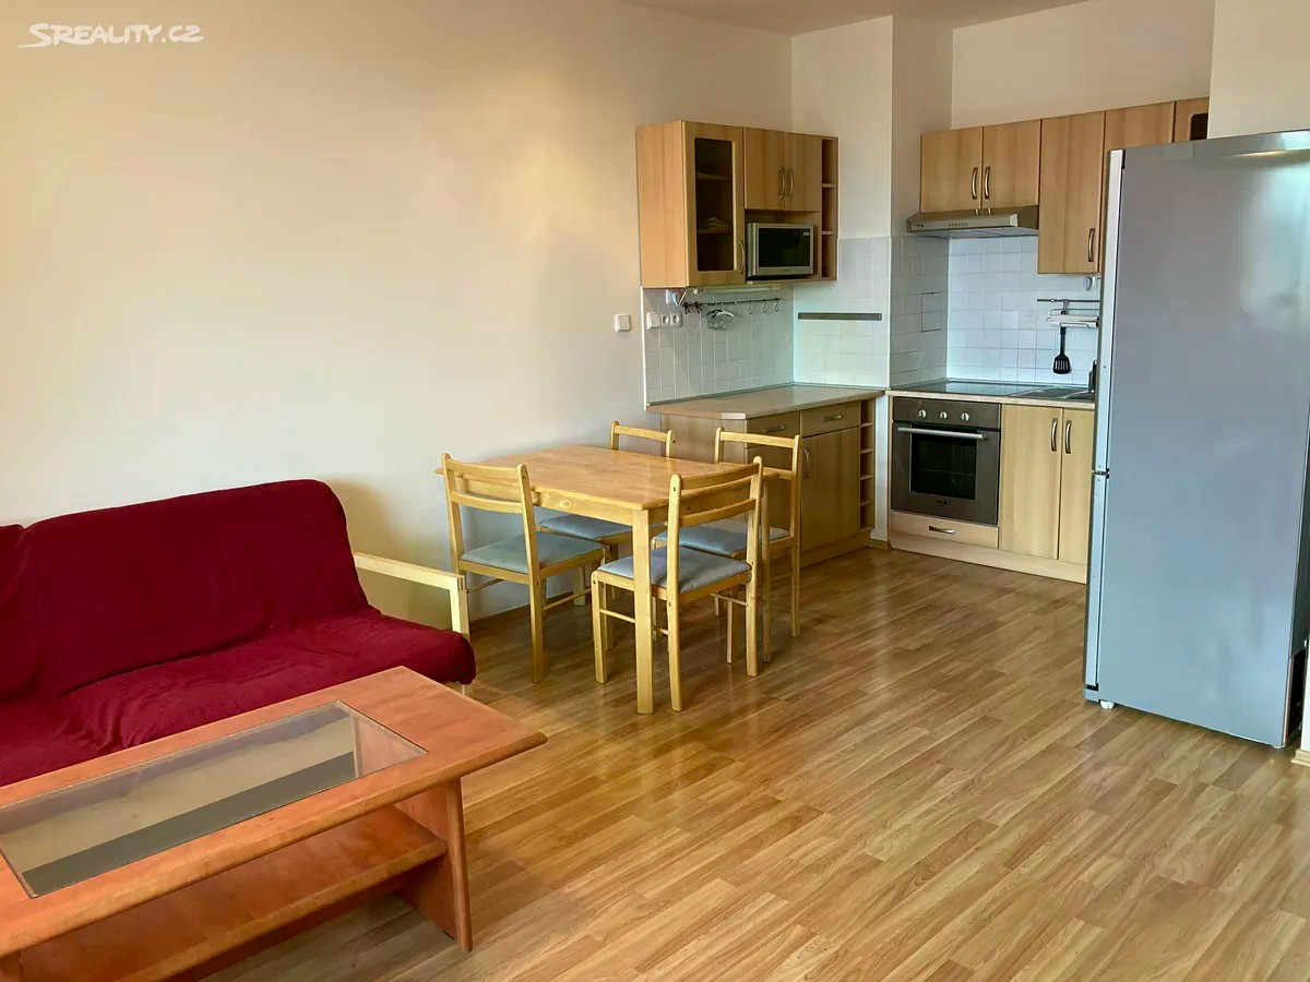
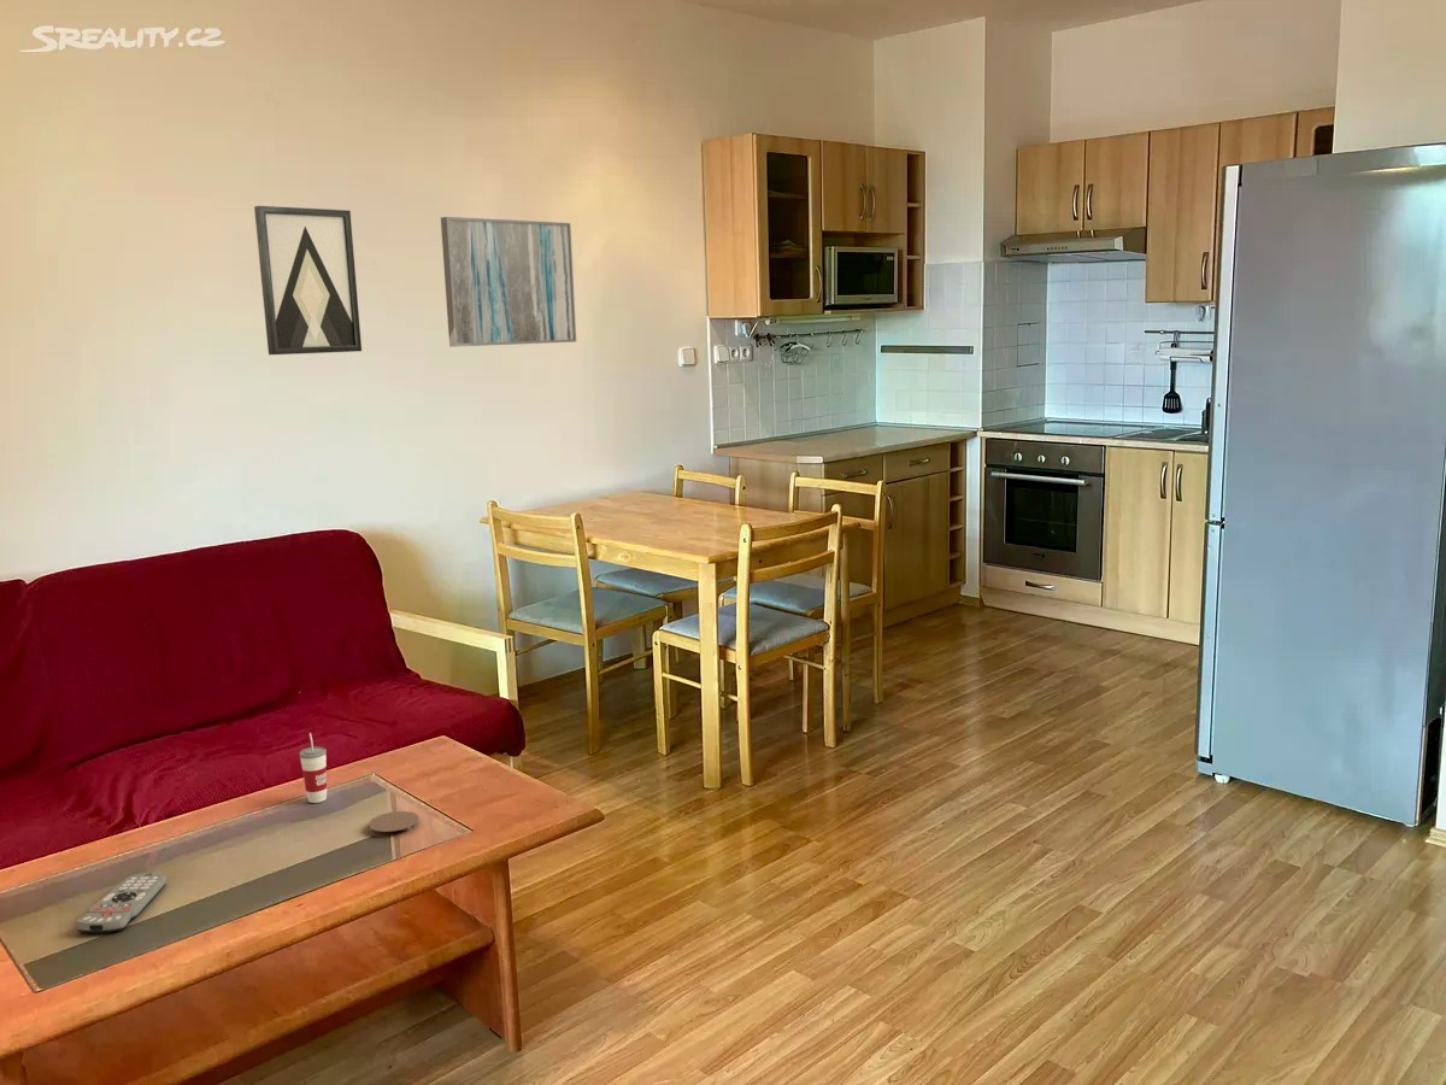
+ wall art [253,205,363,356]
+ coaster [368,810,421,839]
+ cup [299,732,328,804]
+ remote control [74,872,169,934]
+ wall art [440,216,577,348]
